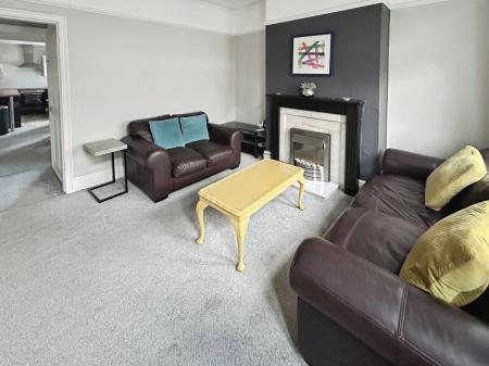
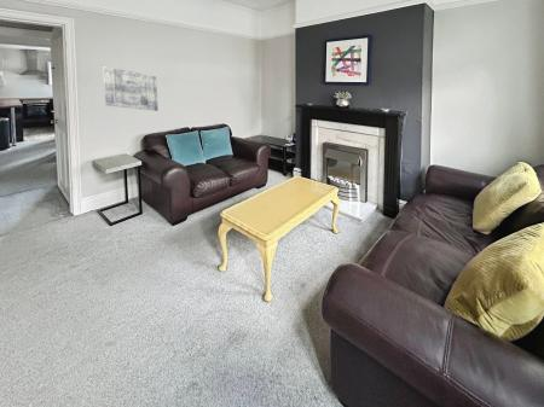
+ wall art [102,65,160,112]
